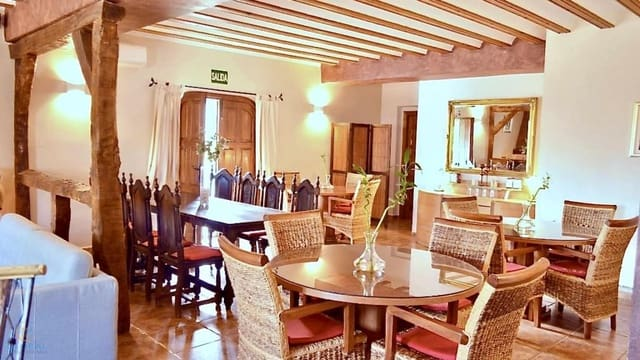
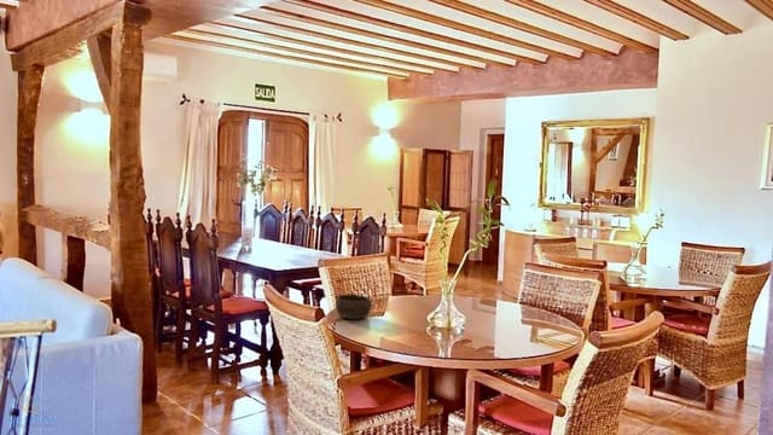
+ bowl [335,292,373,320]
